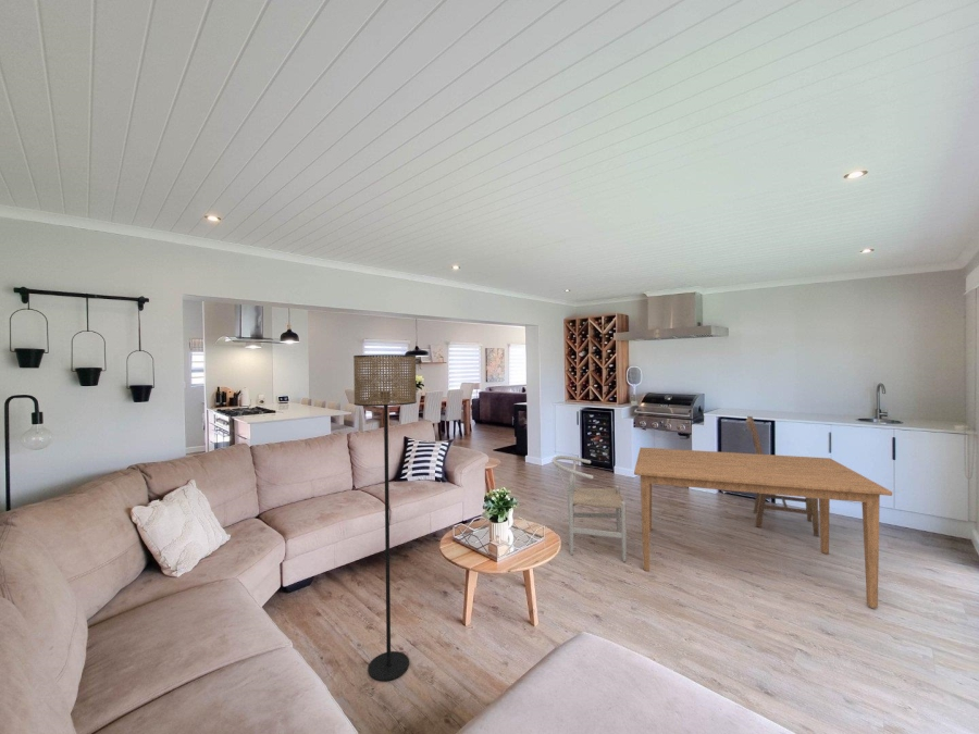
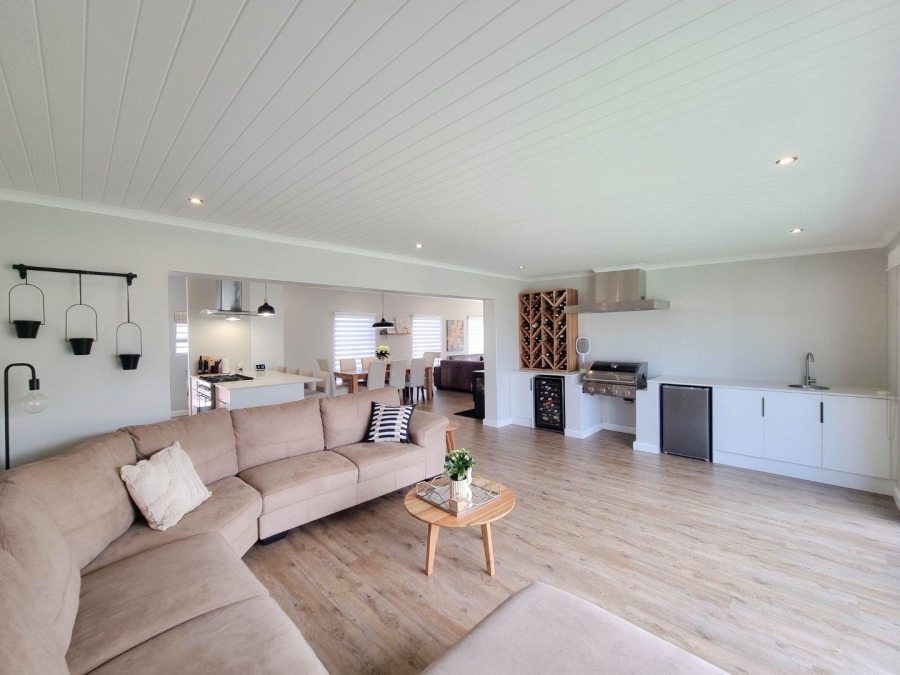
- chair [552,455,628,562]
- chair [745,415,820,537]
- floor lamp [352,353,418,682]
- dining table [633,447,893,609]
